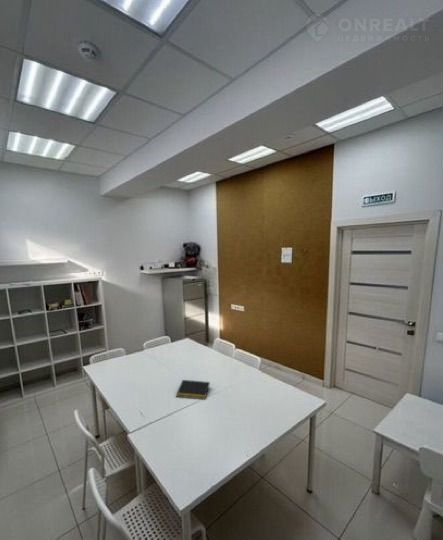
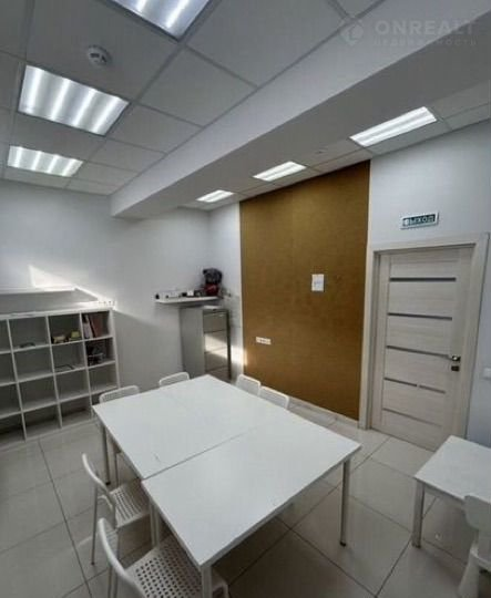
- notepad [175,379,211,400]
